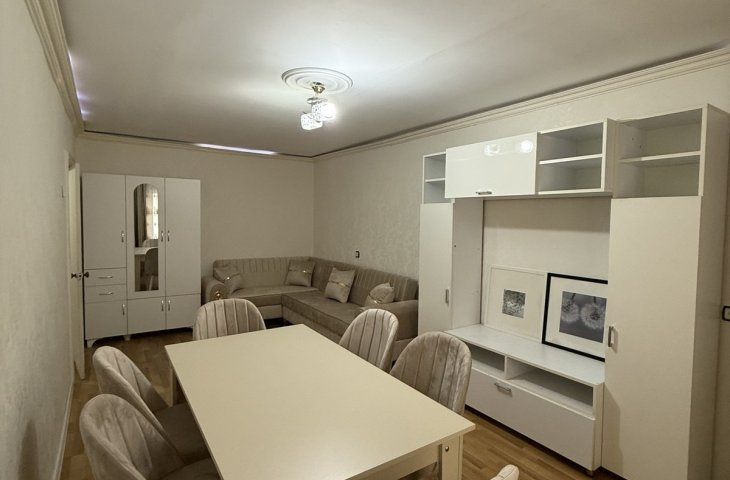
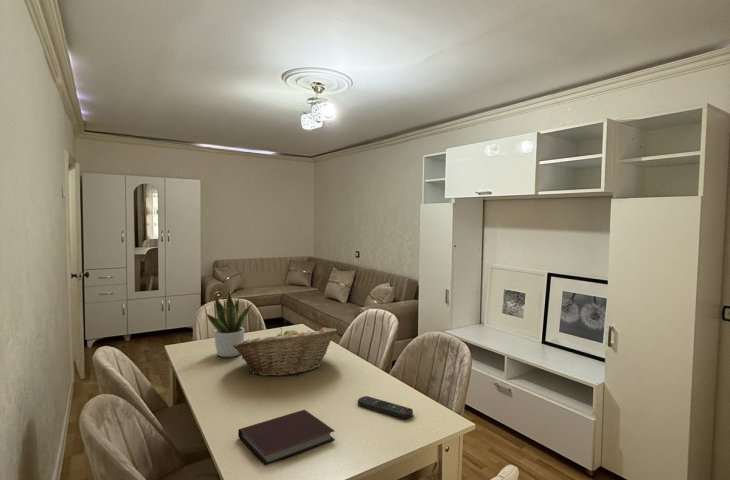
+ potted plant [205,291,254,358]
+ remote control [357,395,414,420]
+ fruit basket [233,327,338,377]
+ notebook [237,409,336,466]
